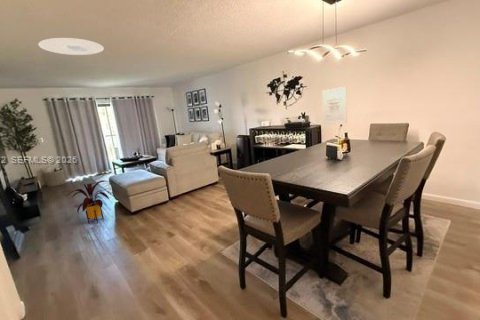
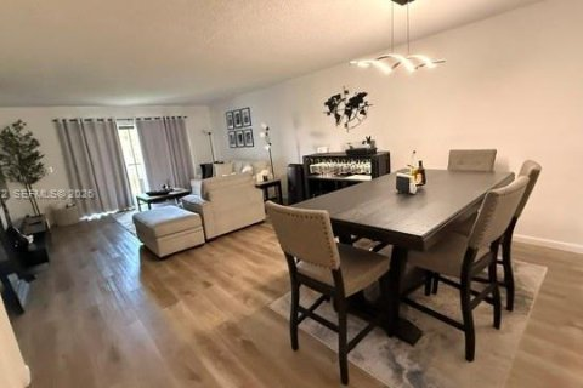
- house plant [65,179,115,225]
- ceiling light [37,37,105,56]
- wall art [321,86,348,125]
